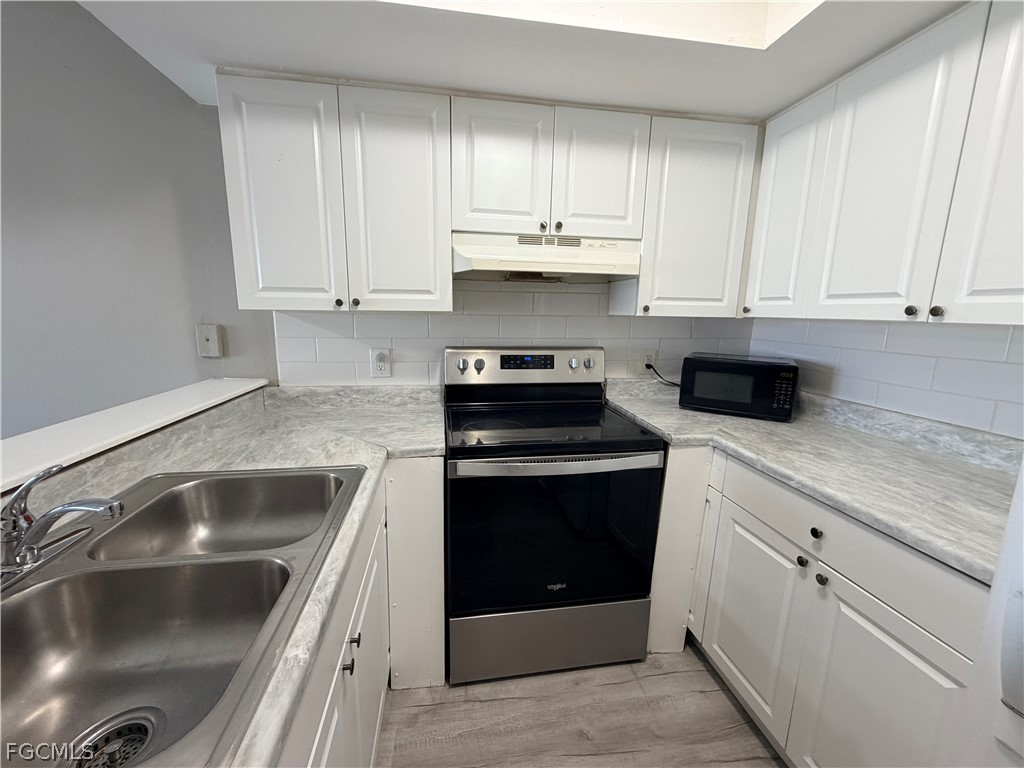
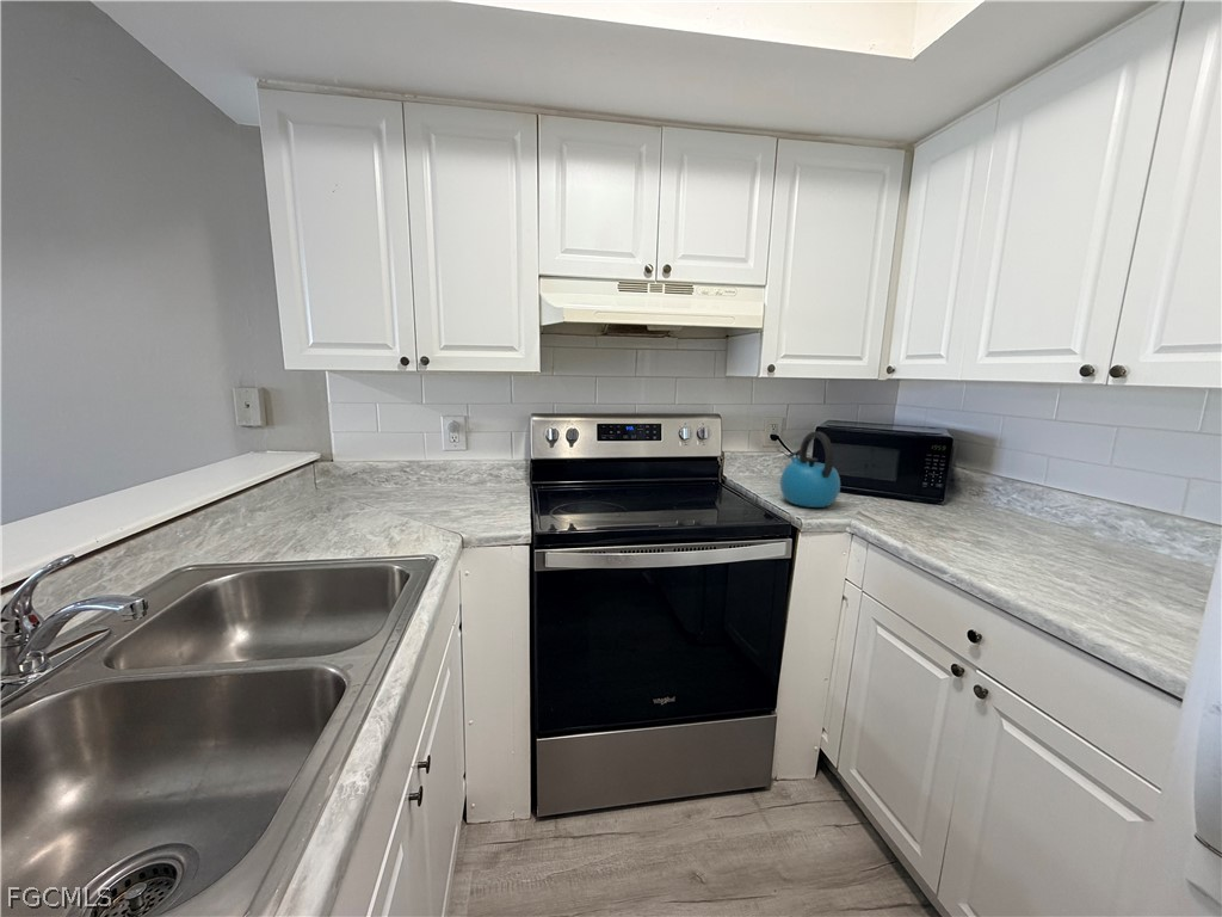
+ kettle [779,431,841,509]
